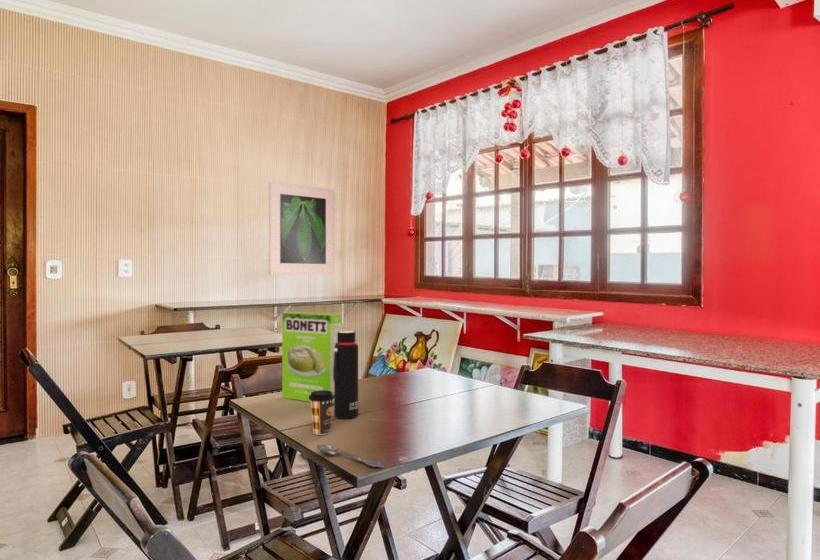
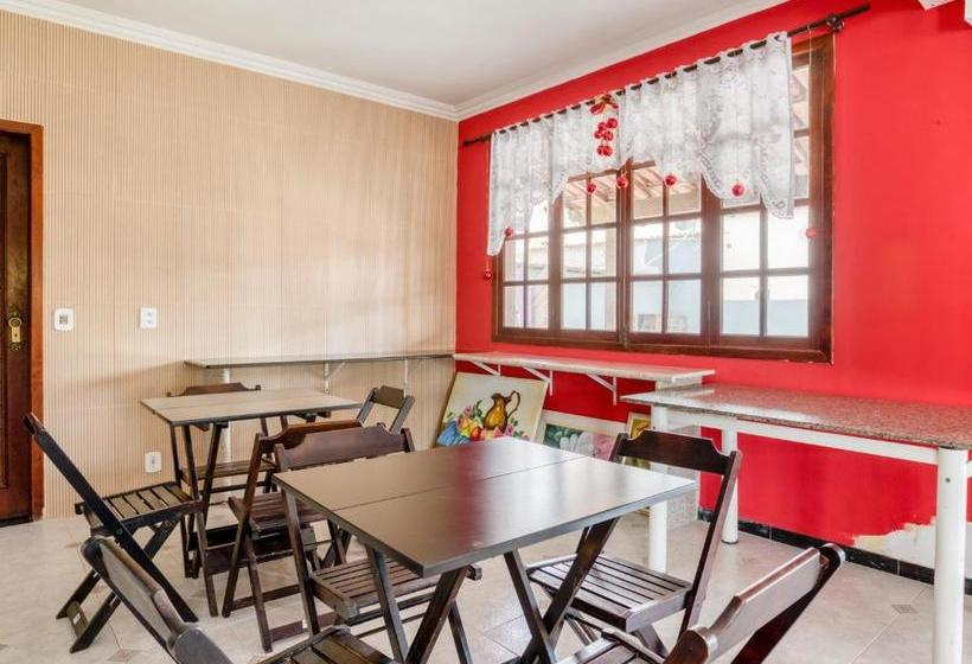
- water bottle [333,330,359,419]
- coffee cup [308,390,335,436]
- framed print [268,180,336,275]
- cake mix box [281,311,343,405]
- spoon [316,444,385,468]
